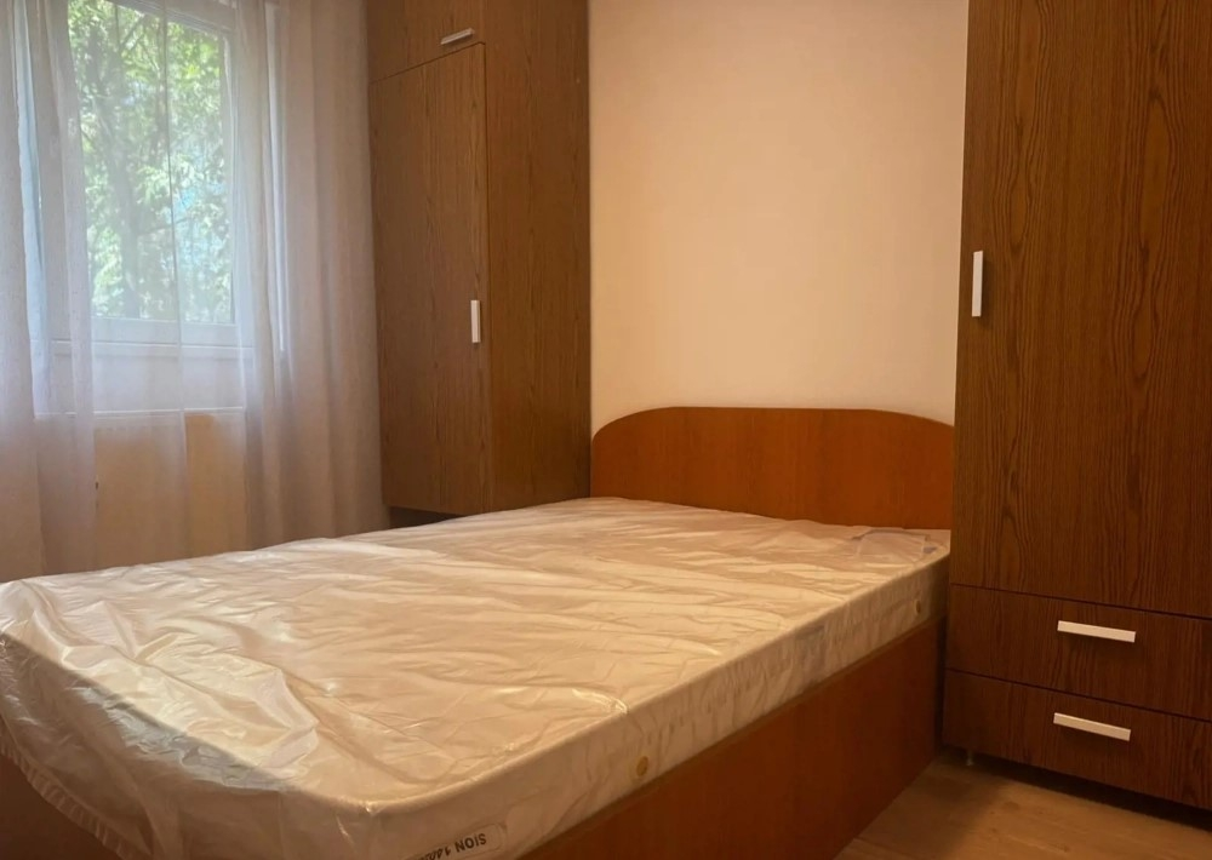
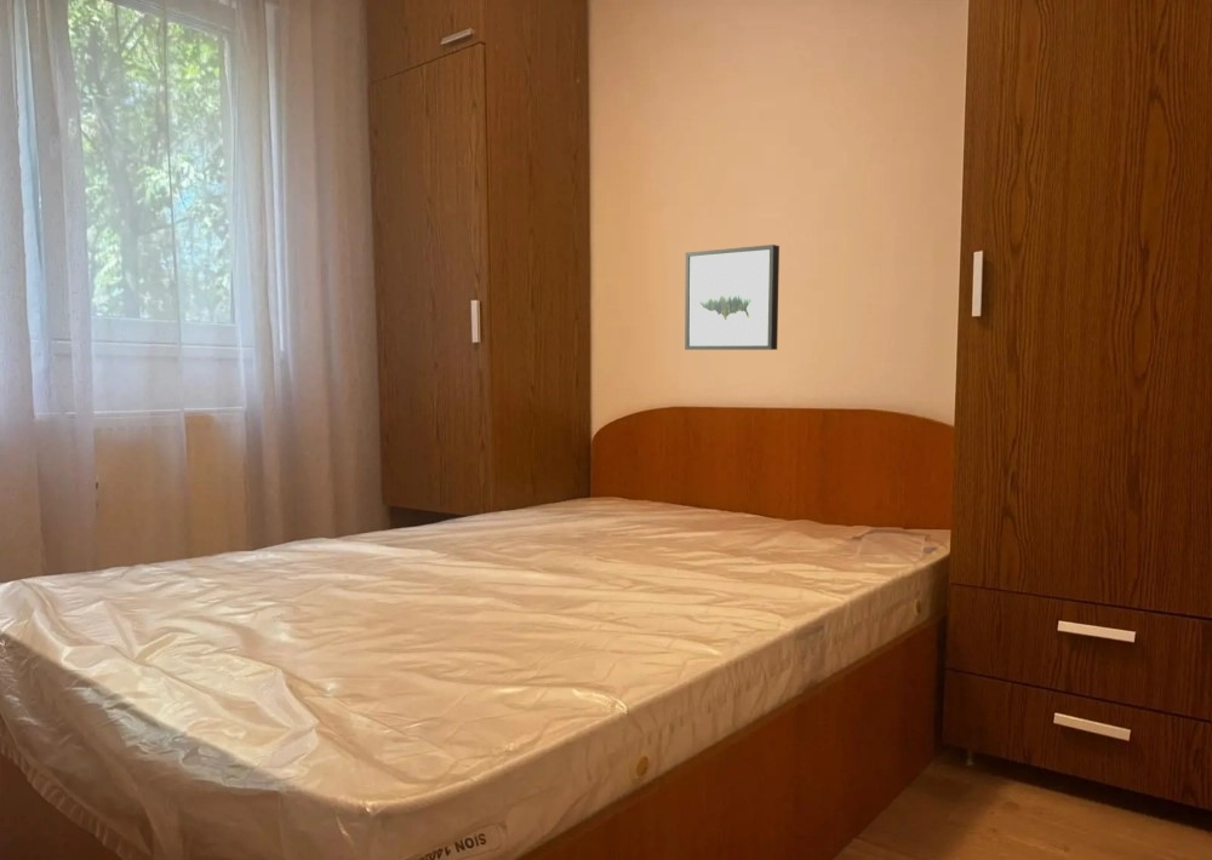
+ wall art [684,243,781,351]
